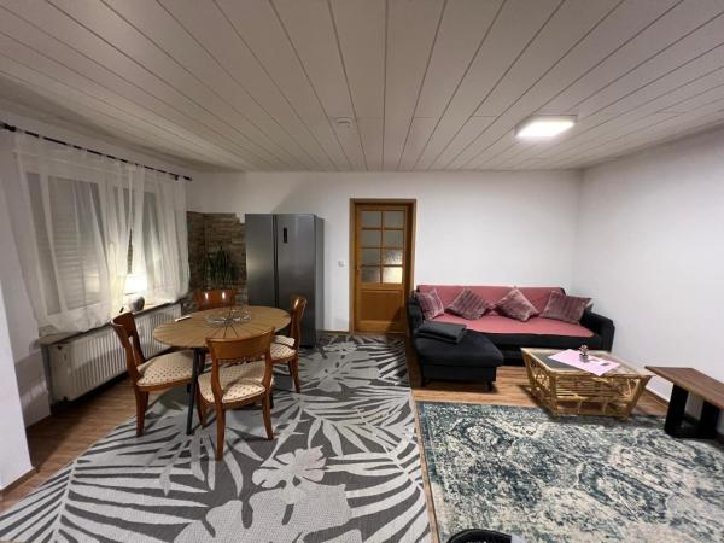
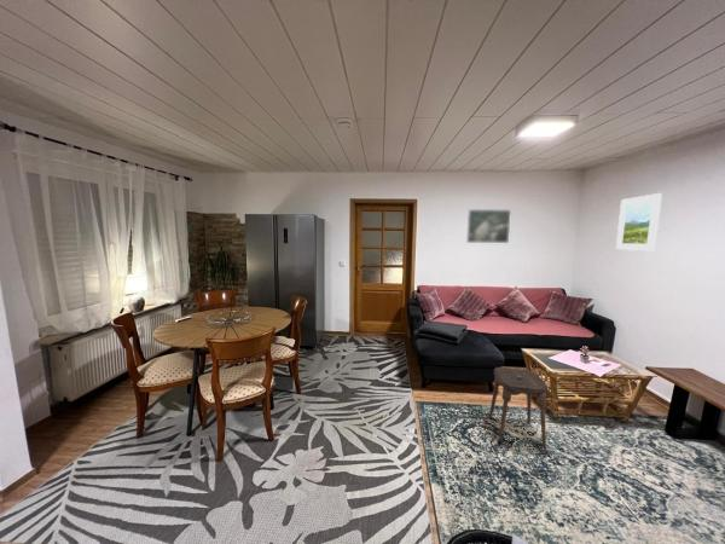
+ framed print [615,192,663,253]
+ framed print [465,208,512,244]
+ stool [488,366,549,448]
